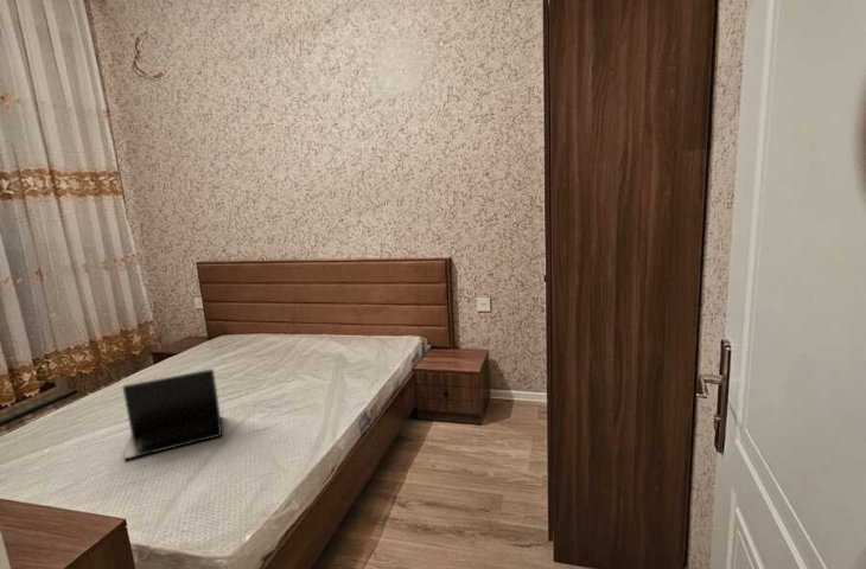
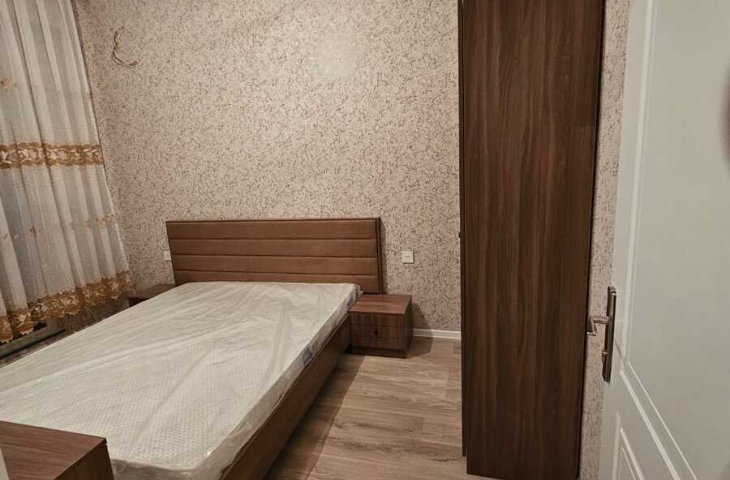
- laptop [122,367,223,461]
